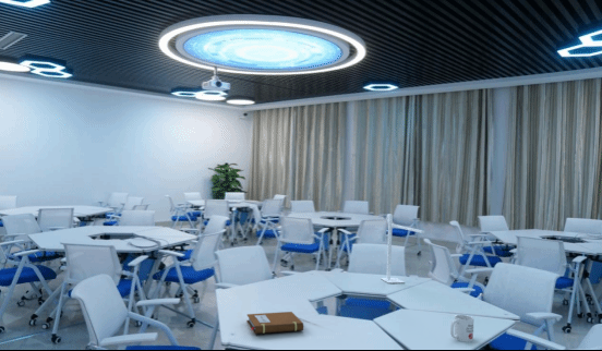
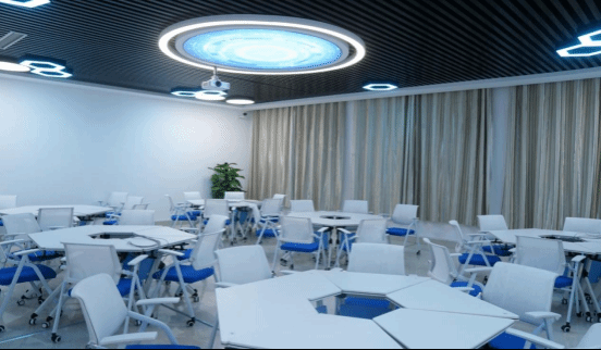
- mug [449,314,474,343]
- desk lamp [380,213,425,285]
- notebook [245,311,304,335]
